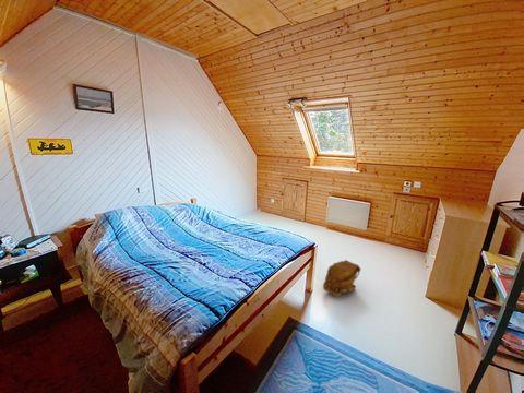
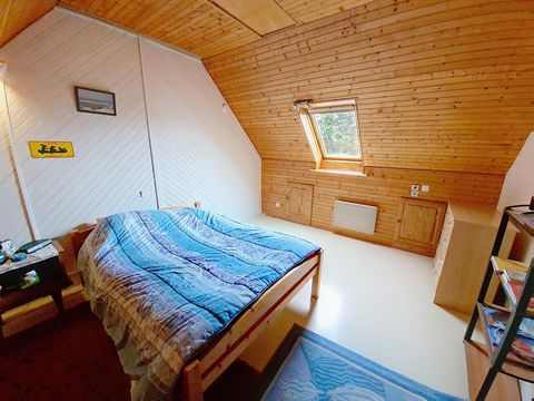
- backpack [322,259,361,298]
